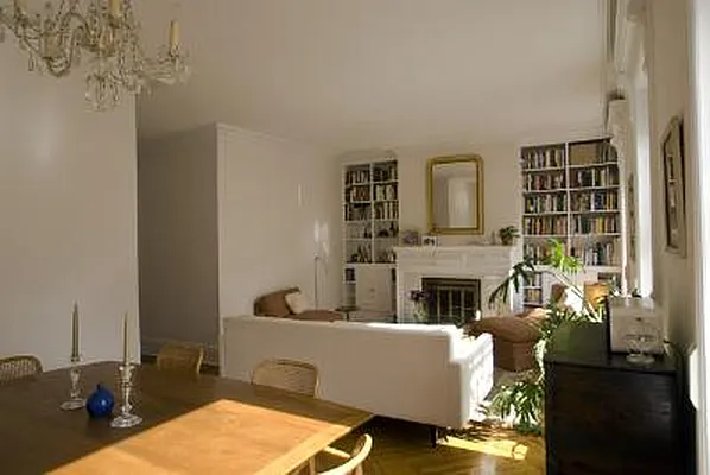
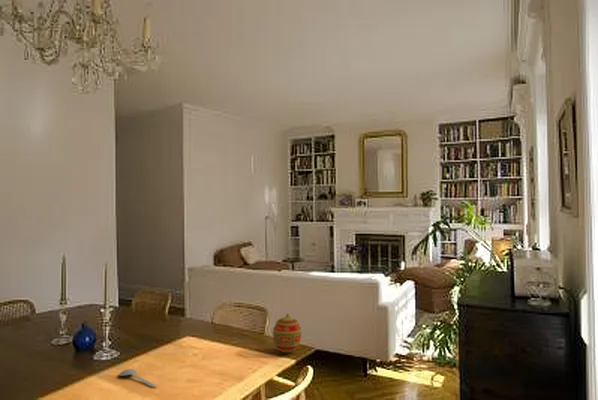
+ spoon [117,368,158,388]
+ decorative egg [272,313,303,354]
